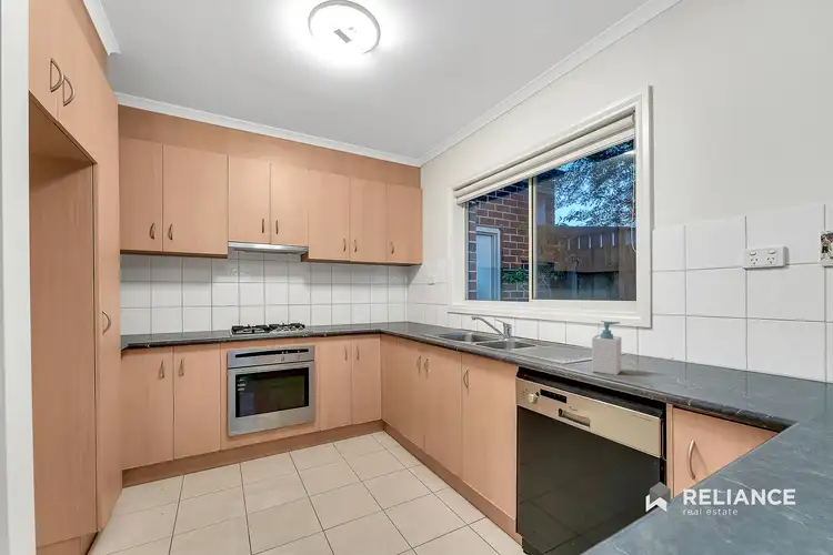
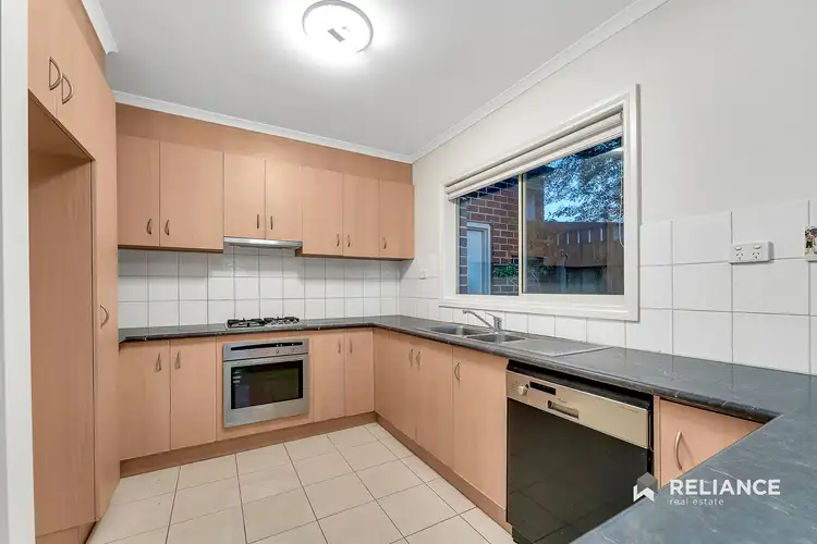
- soap bottle [591,320,622,376]
